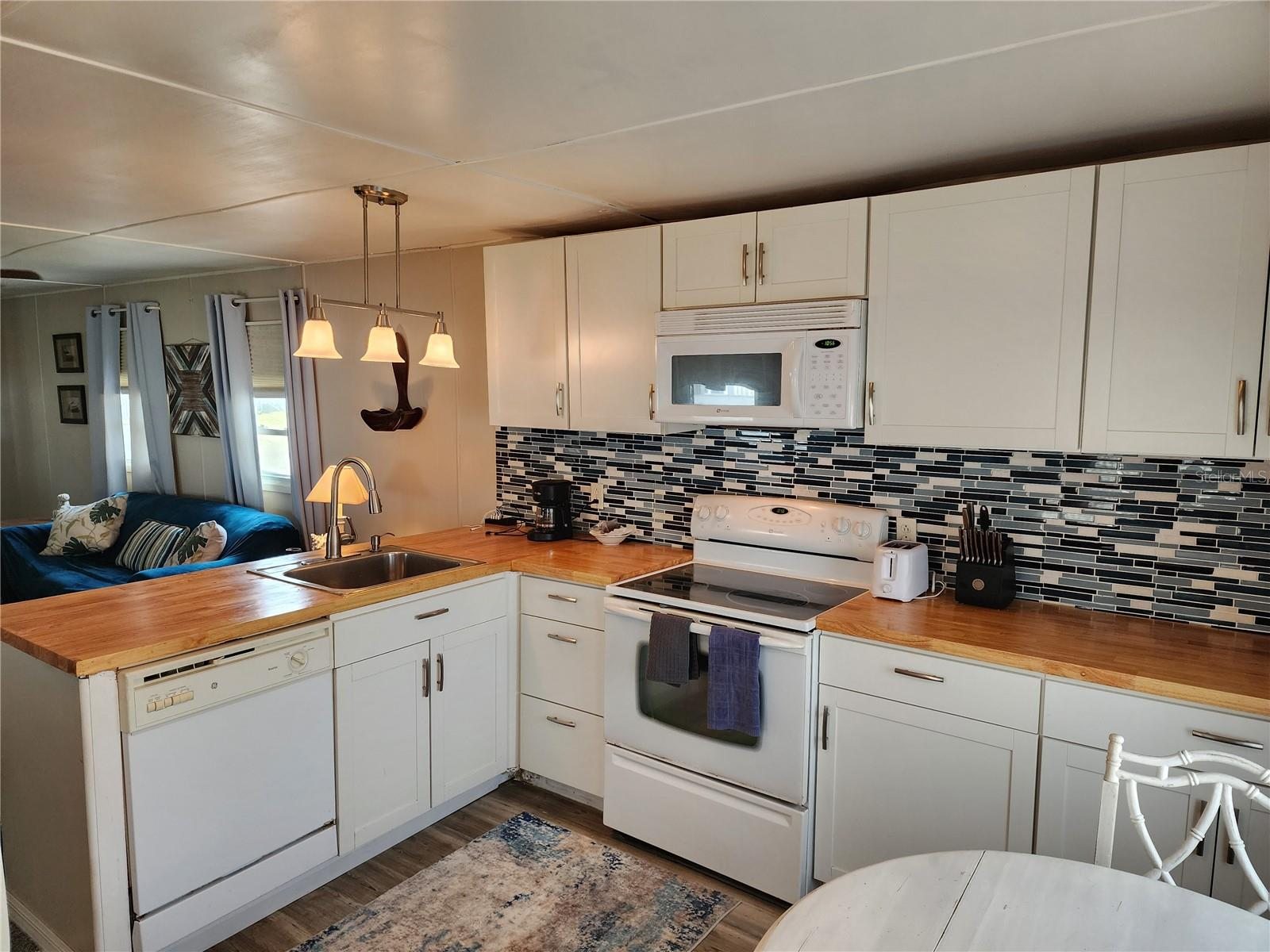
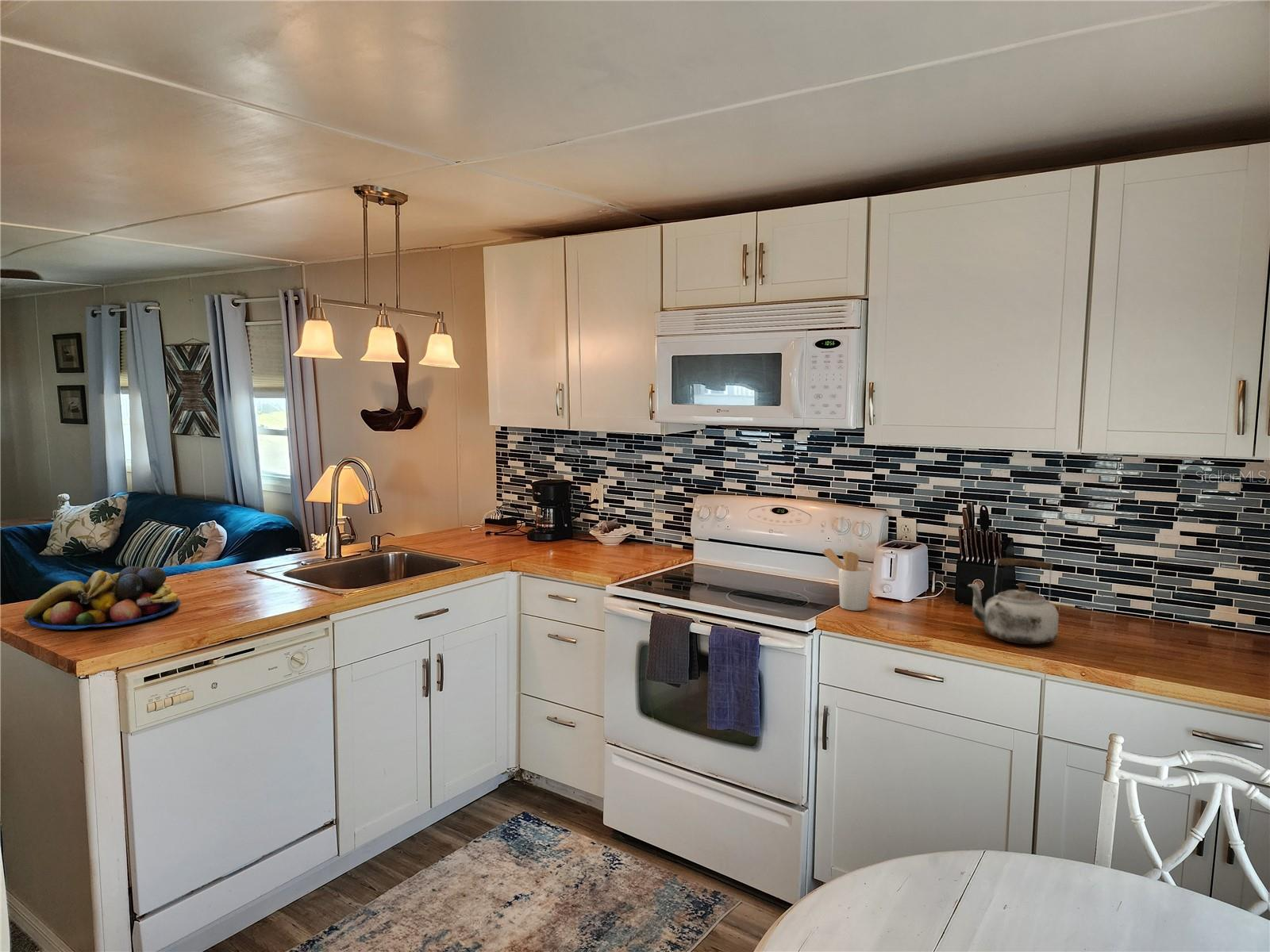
+ utensil holder [822,547,872,612]
+ fruit bowl [23,566,181,631]
+ kettle [968,555,1060,645]
